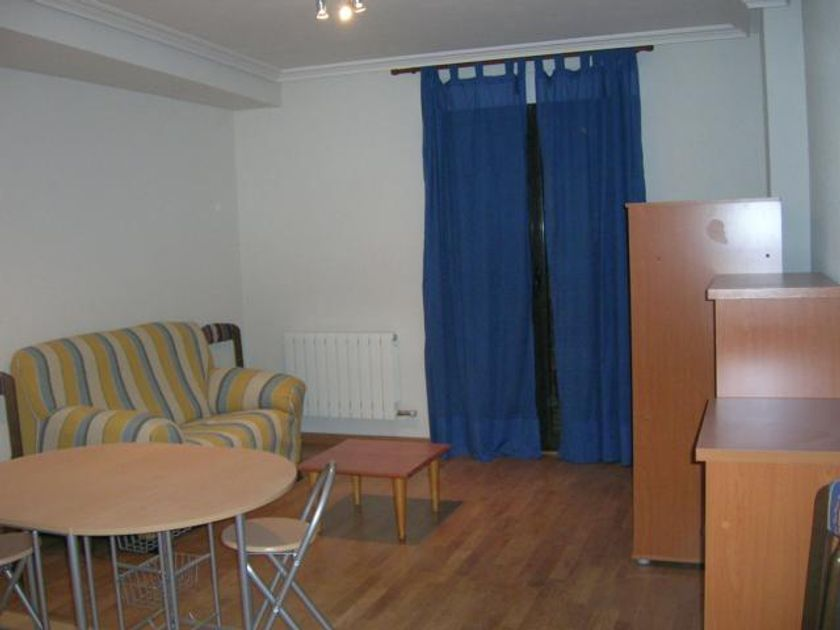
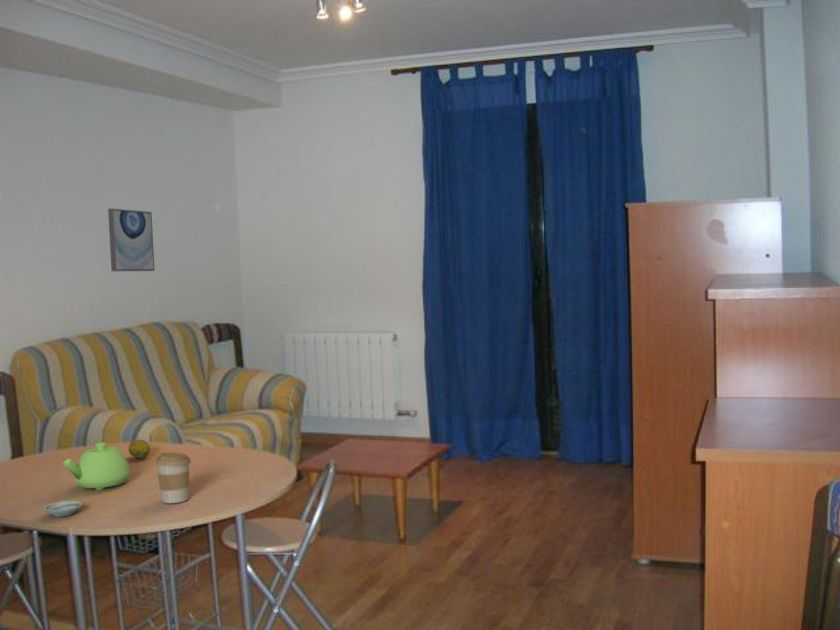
+ saucer [42,500,83,518]
+ teapot [62,441,131,491]
+ fruit [128,439,151,459]
+ wall art [107,207,156,272]
+ coffee cup [155,451,192,504]
